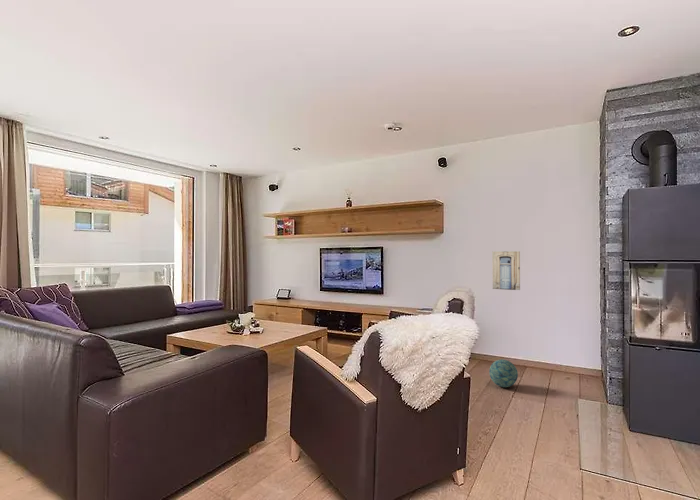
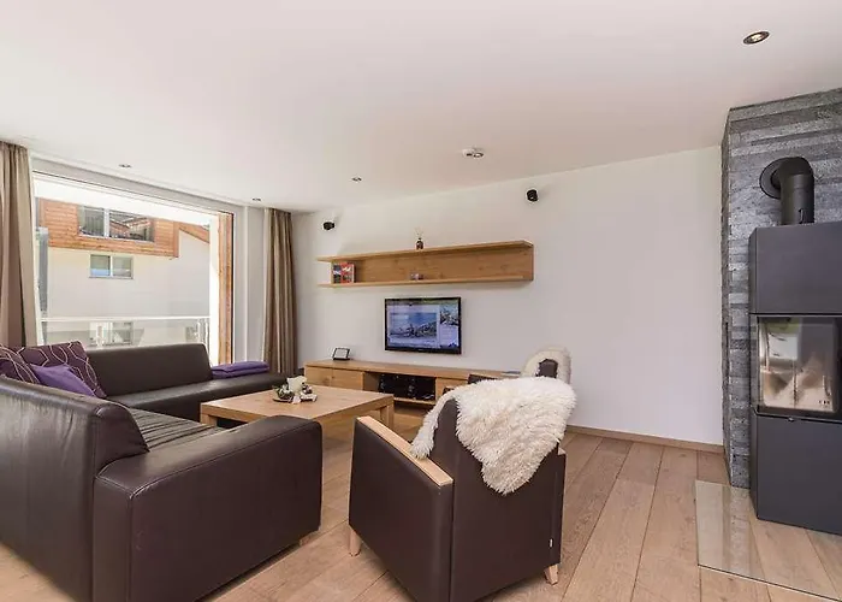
- ball [488,358,519,388]
- wall art [491,250,521,291]
